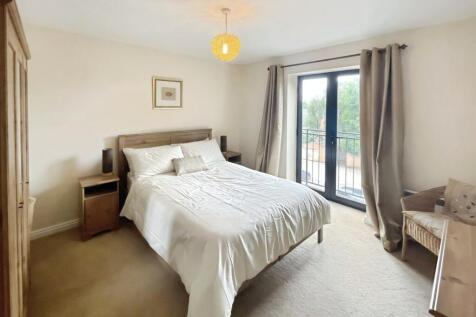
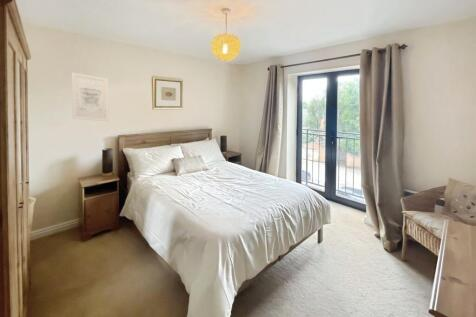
+ wall art [71,72,110,122]
